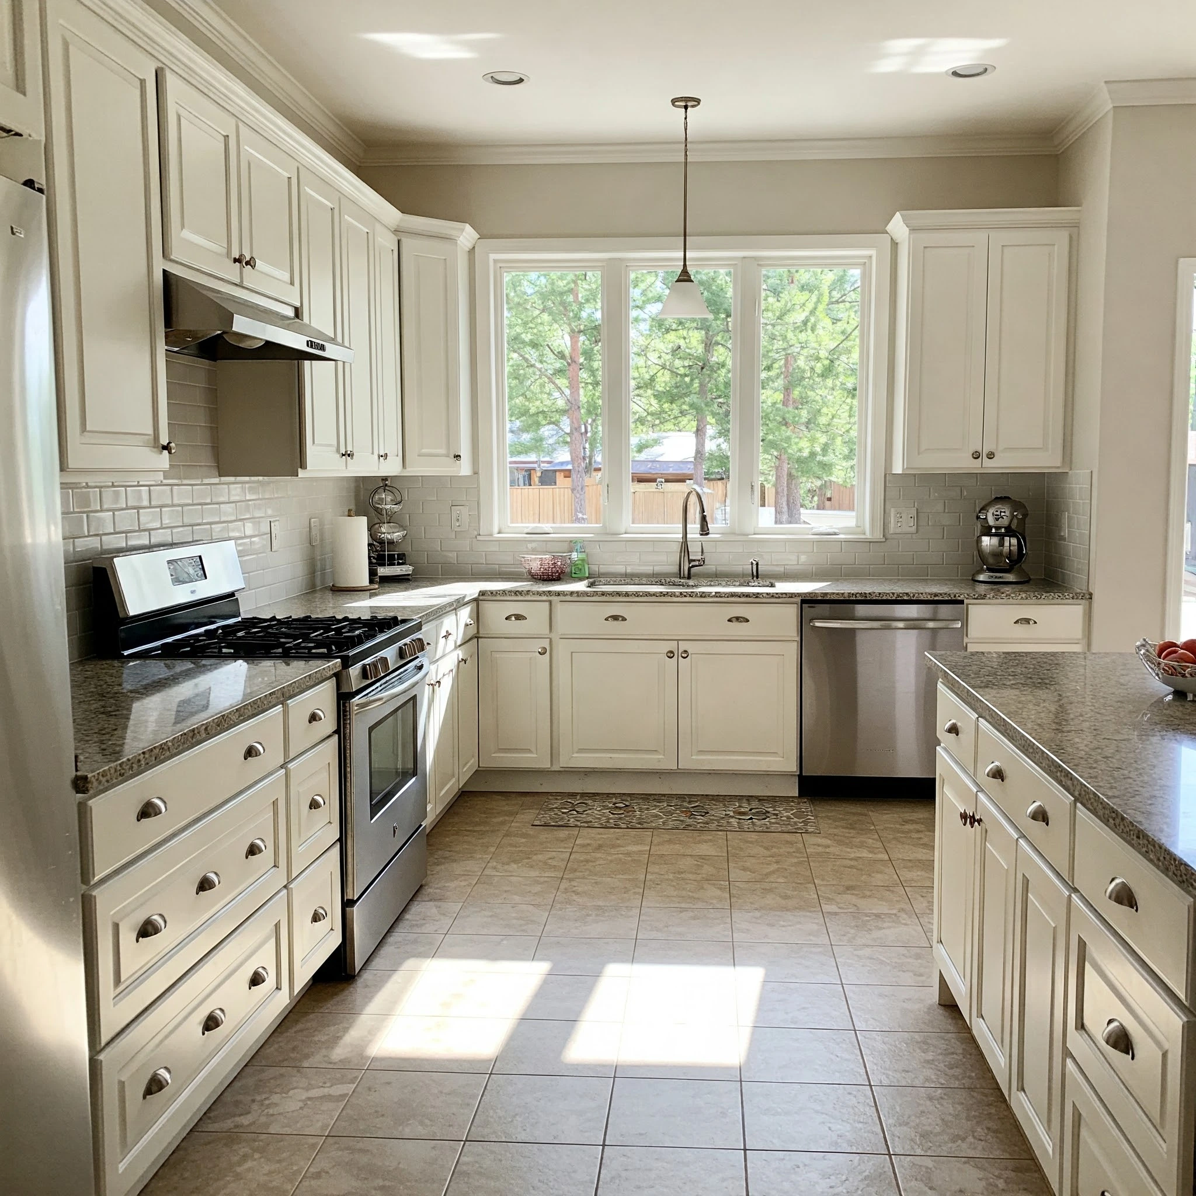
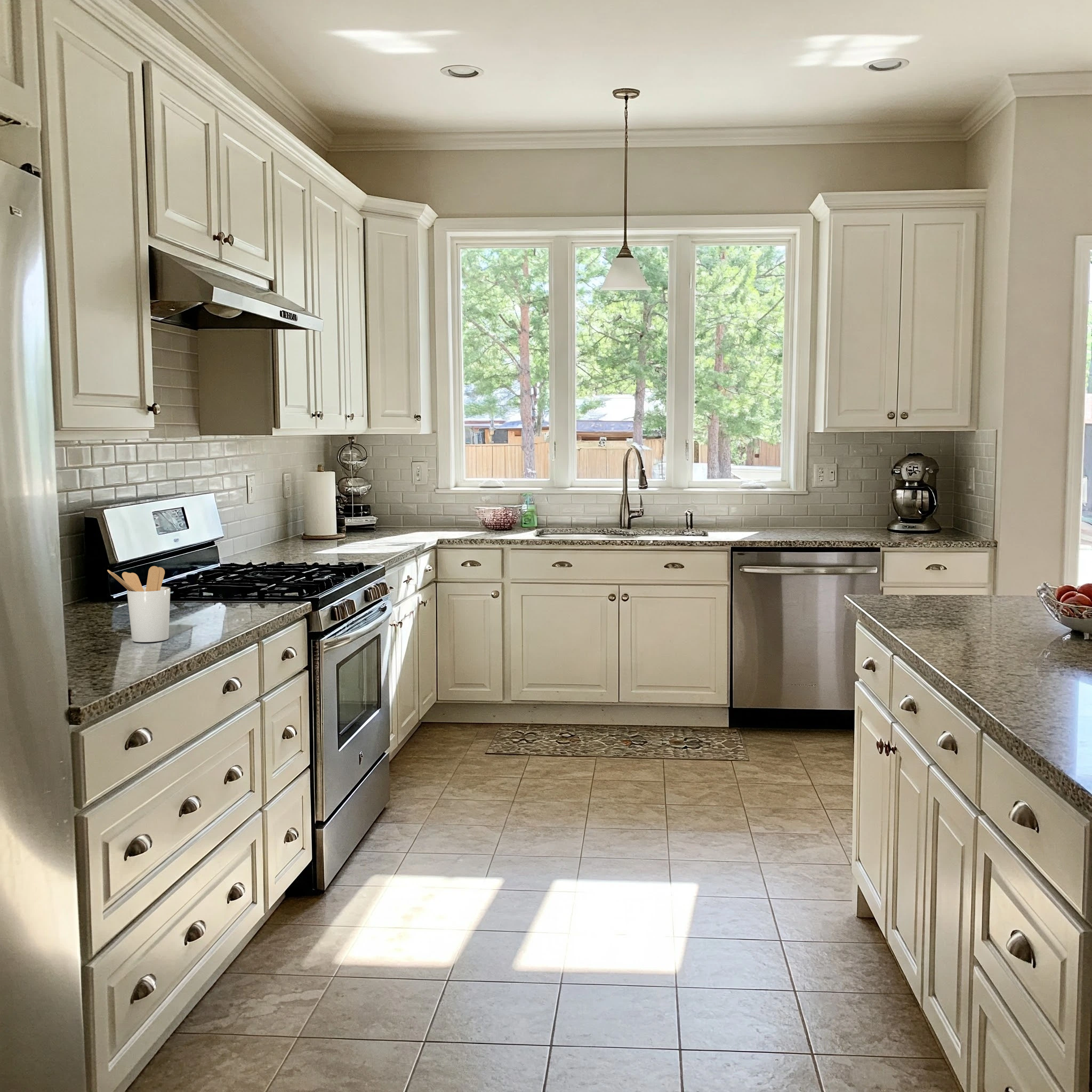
+ utensil holder [107,566,171,643]
